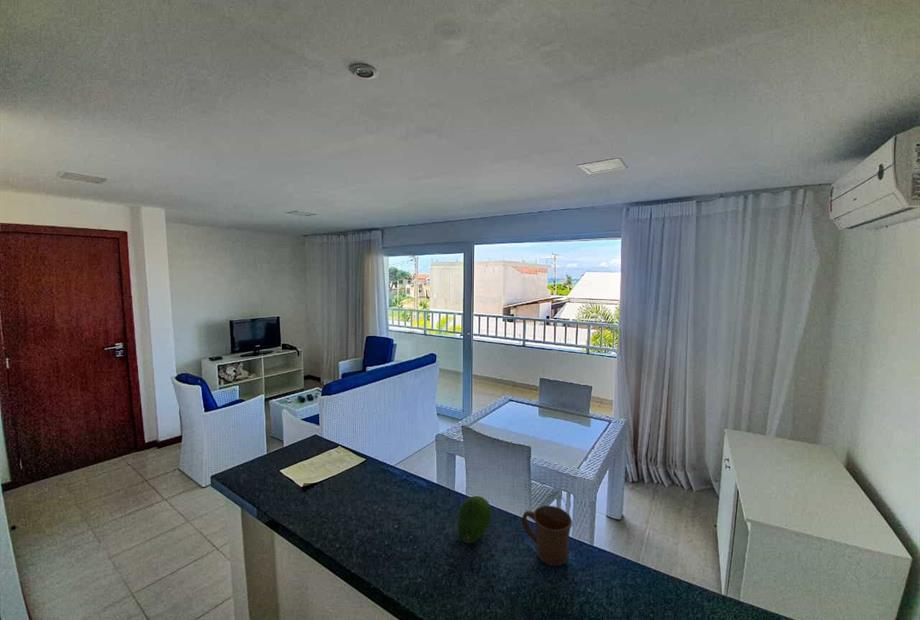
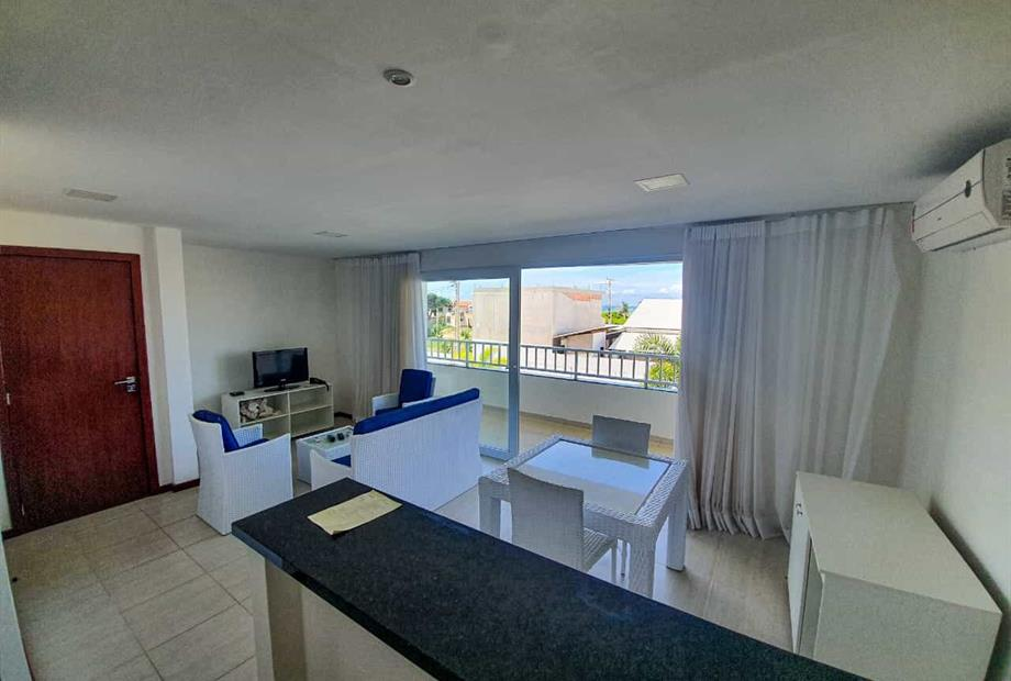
- mug [521,504,573,567]
- fruit [457,495,492,544]
